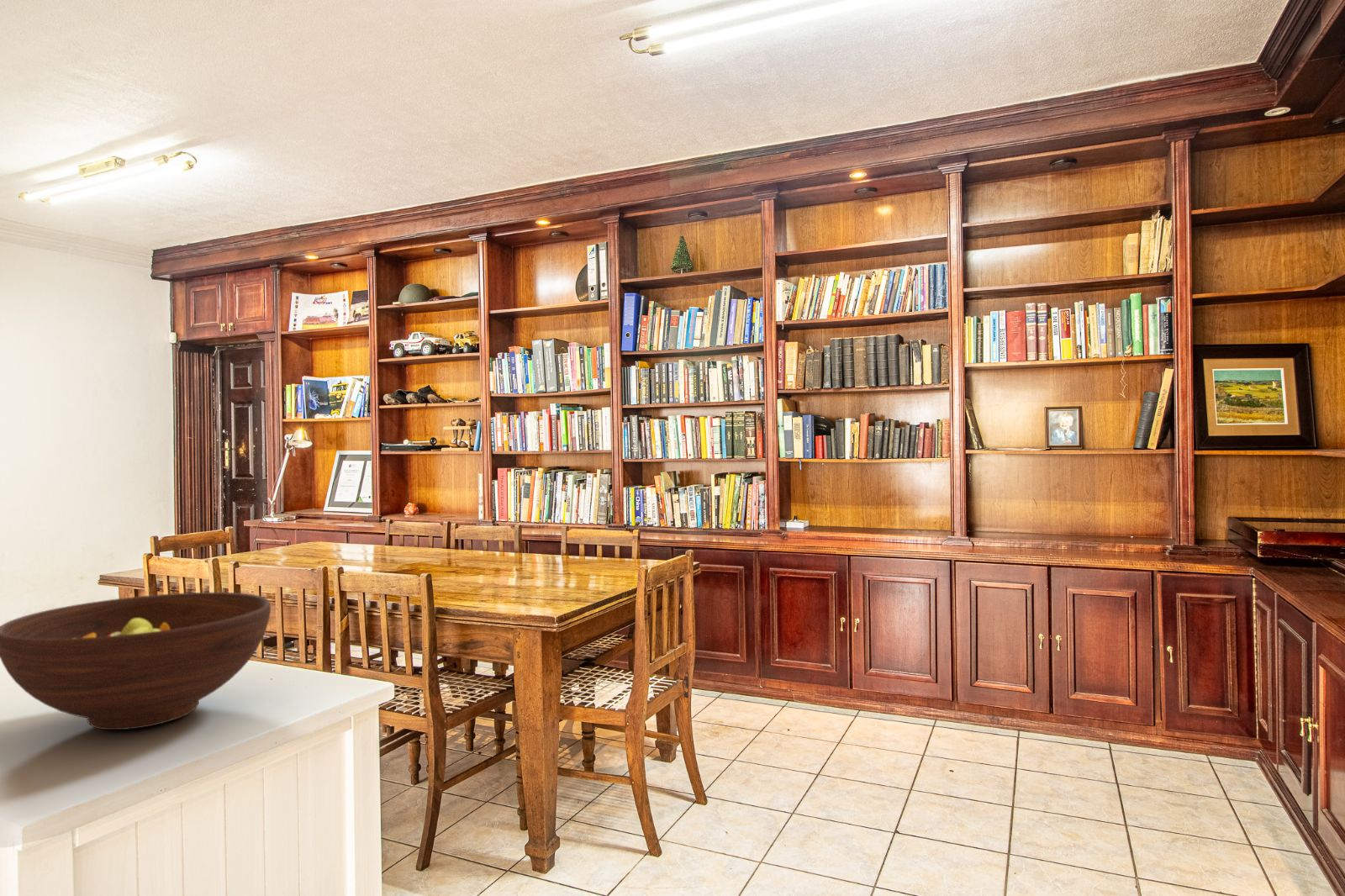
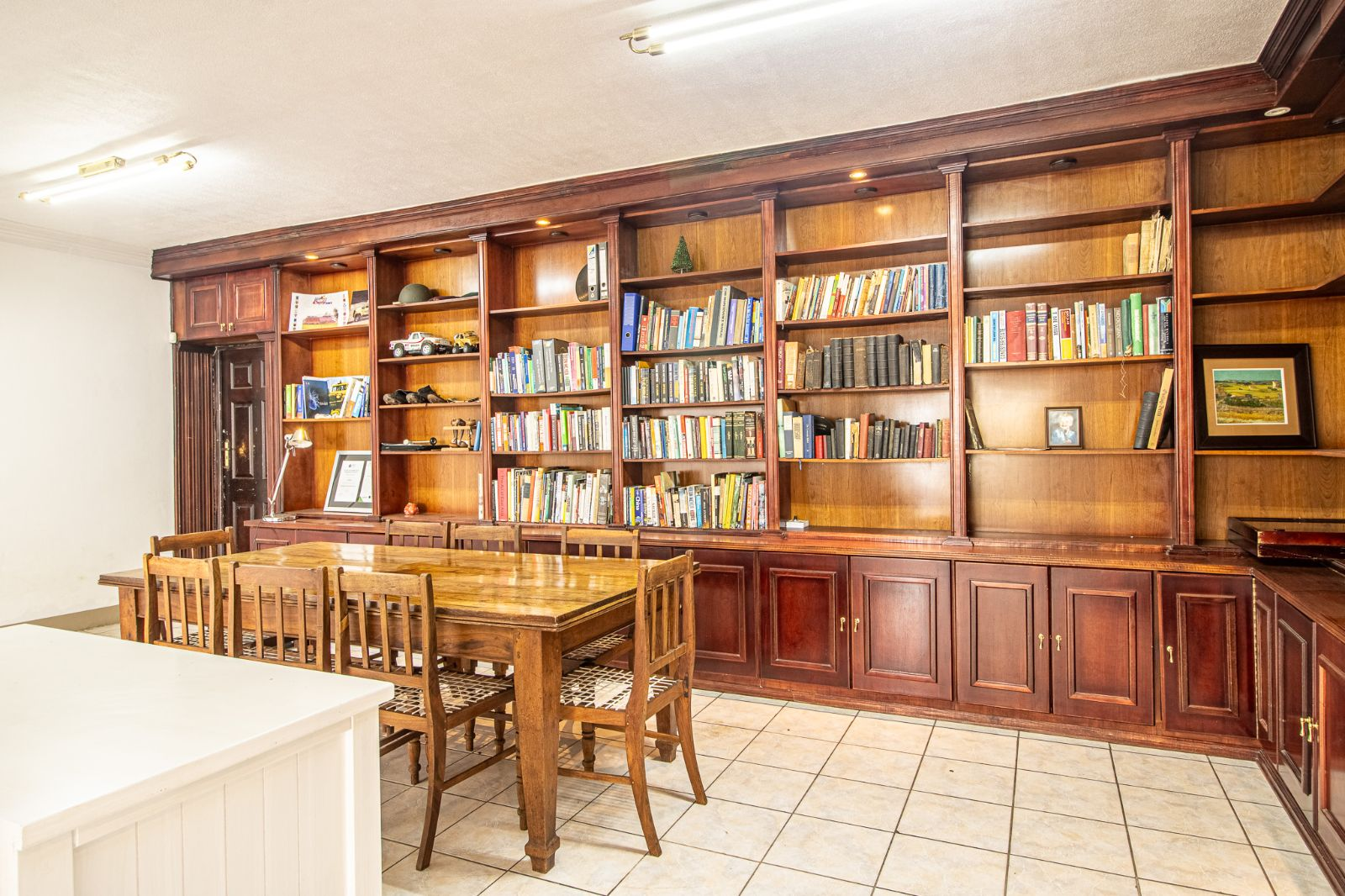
- fruit bowl [0,592,272,730]
